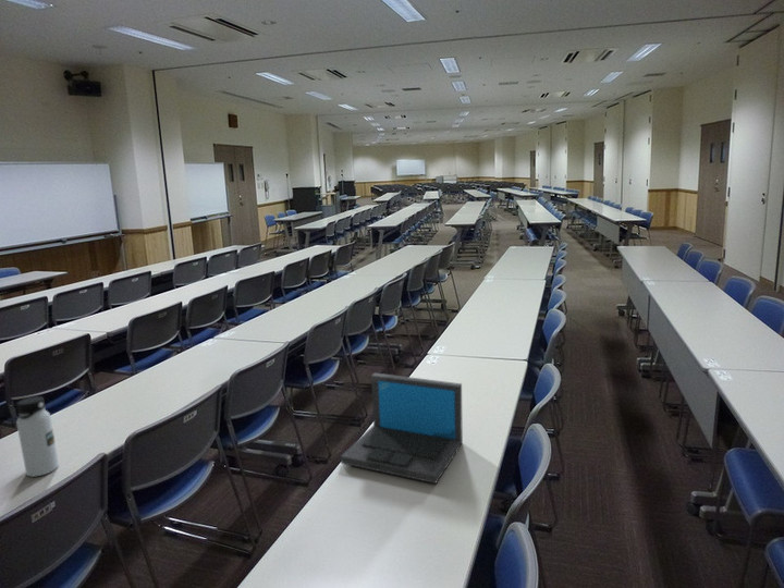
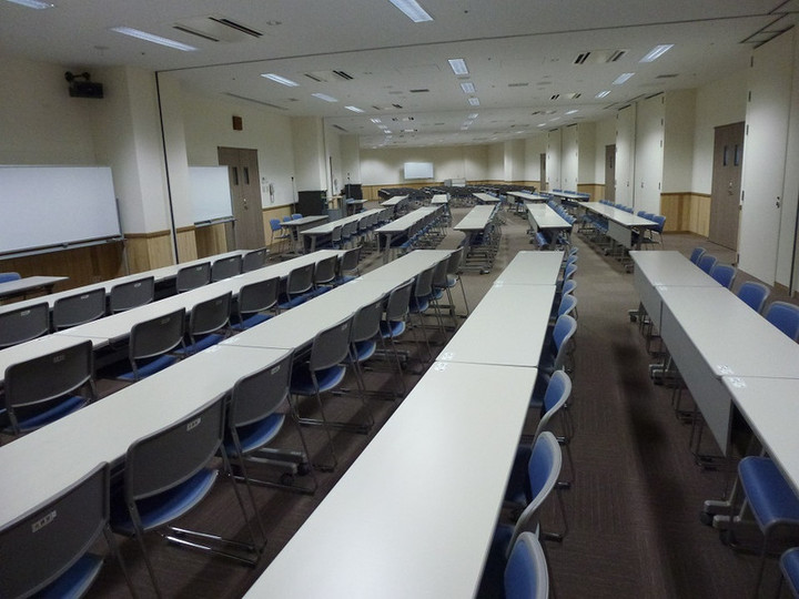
- laptop [340,371,464,485]
- water bottle [15,395,60,478]
